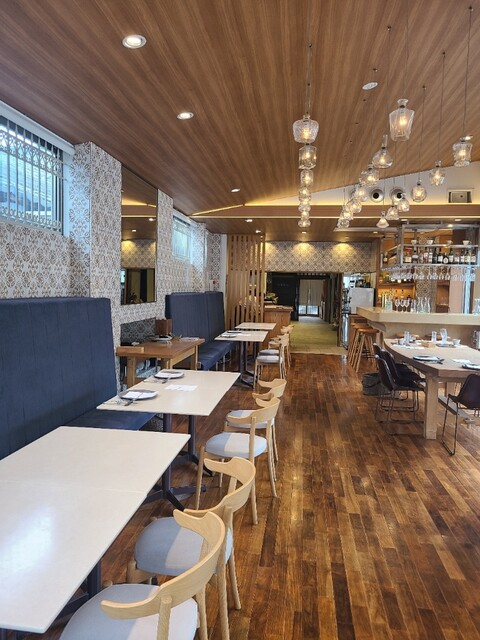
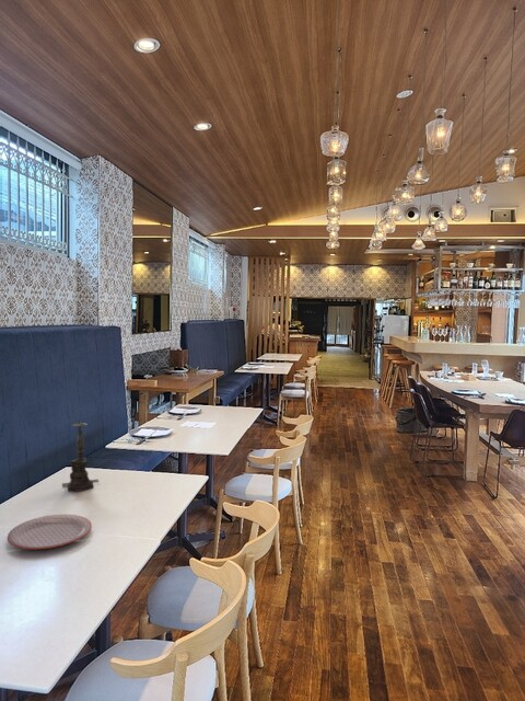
+ plate [5,514,93,551]
+ candle holder [61,412,101,493]
